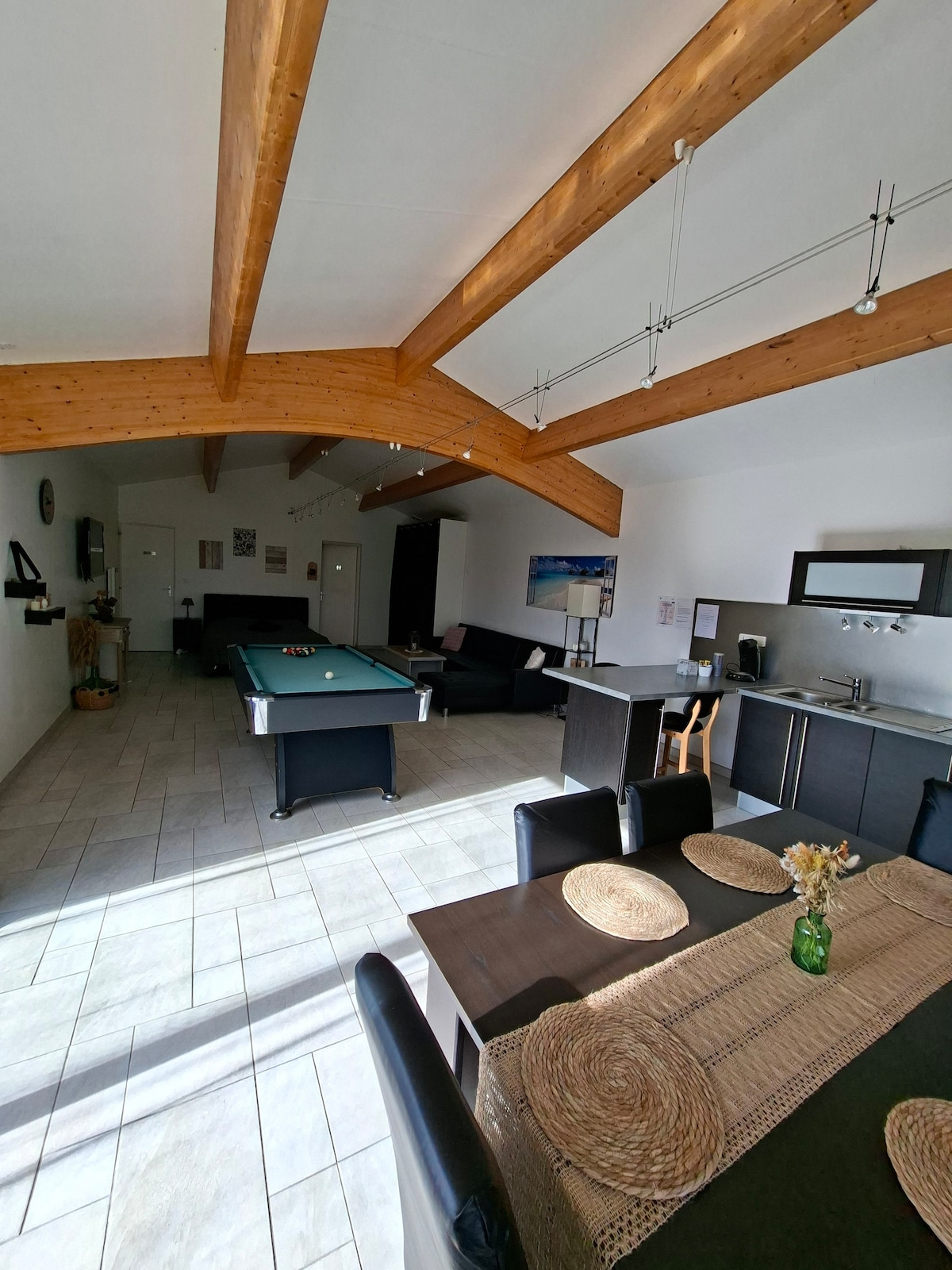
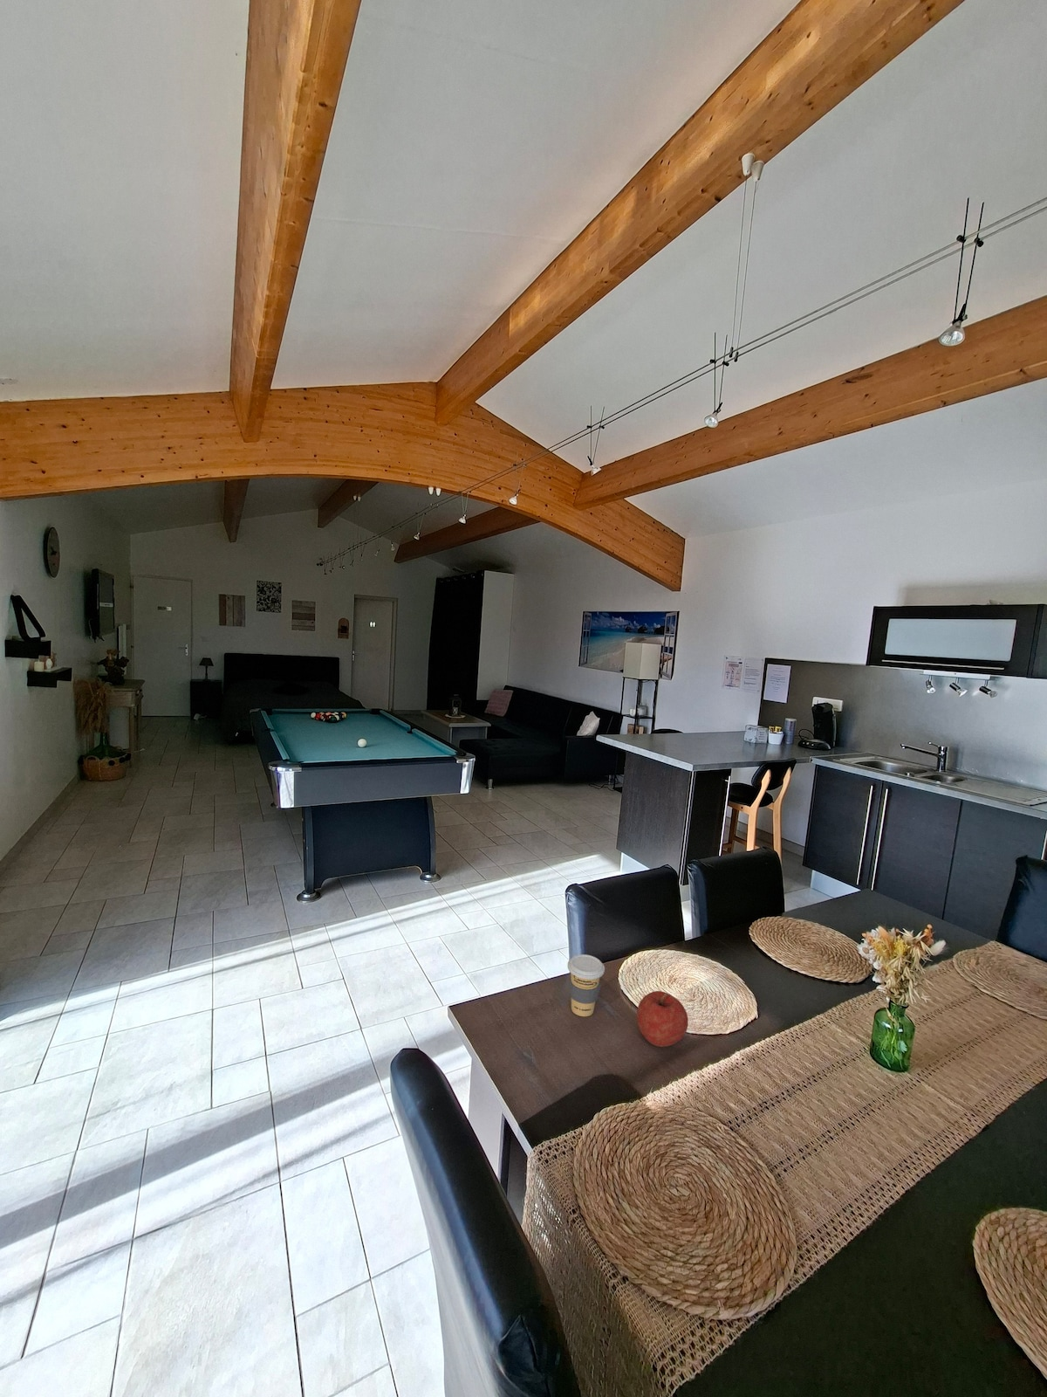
+ fruit [636,990,688,1047]
+ coffee cup [567,954,606,1018]
